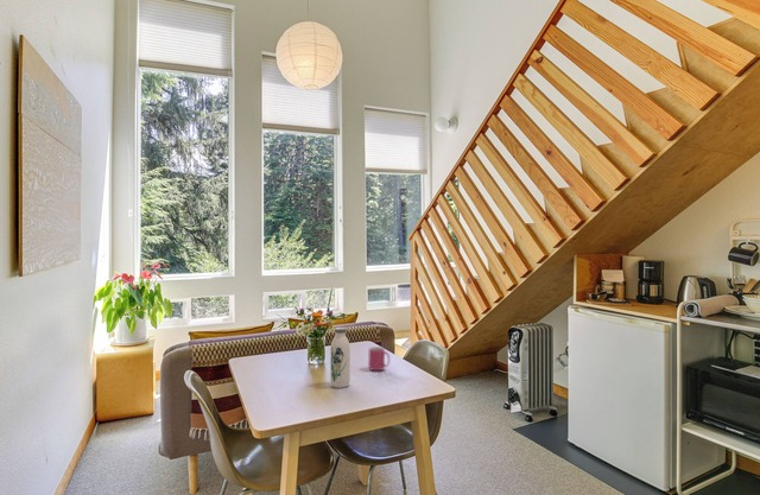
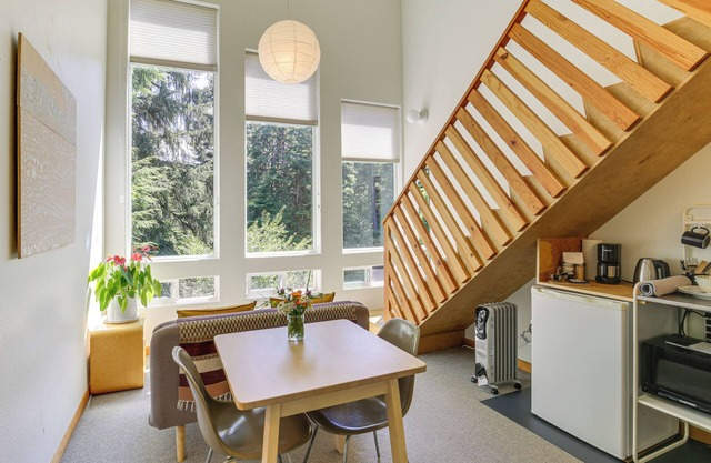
- mug [367,345,391,372]
- water bottle [329,326,352,389]
